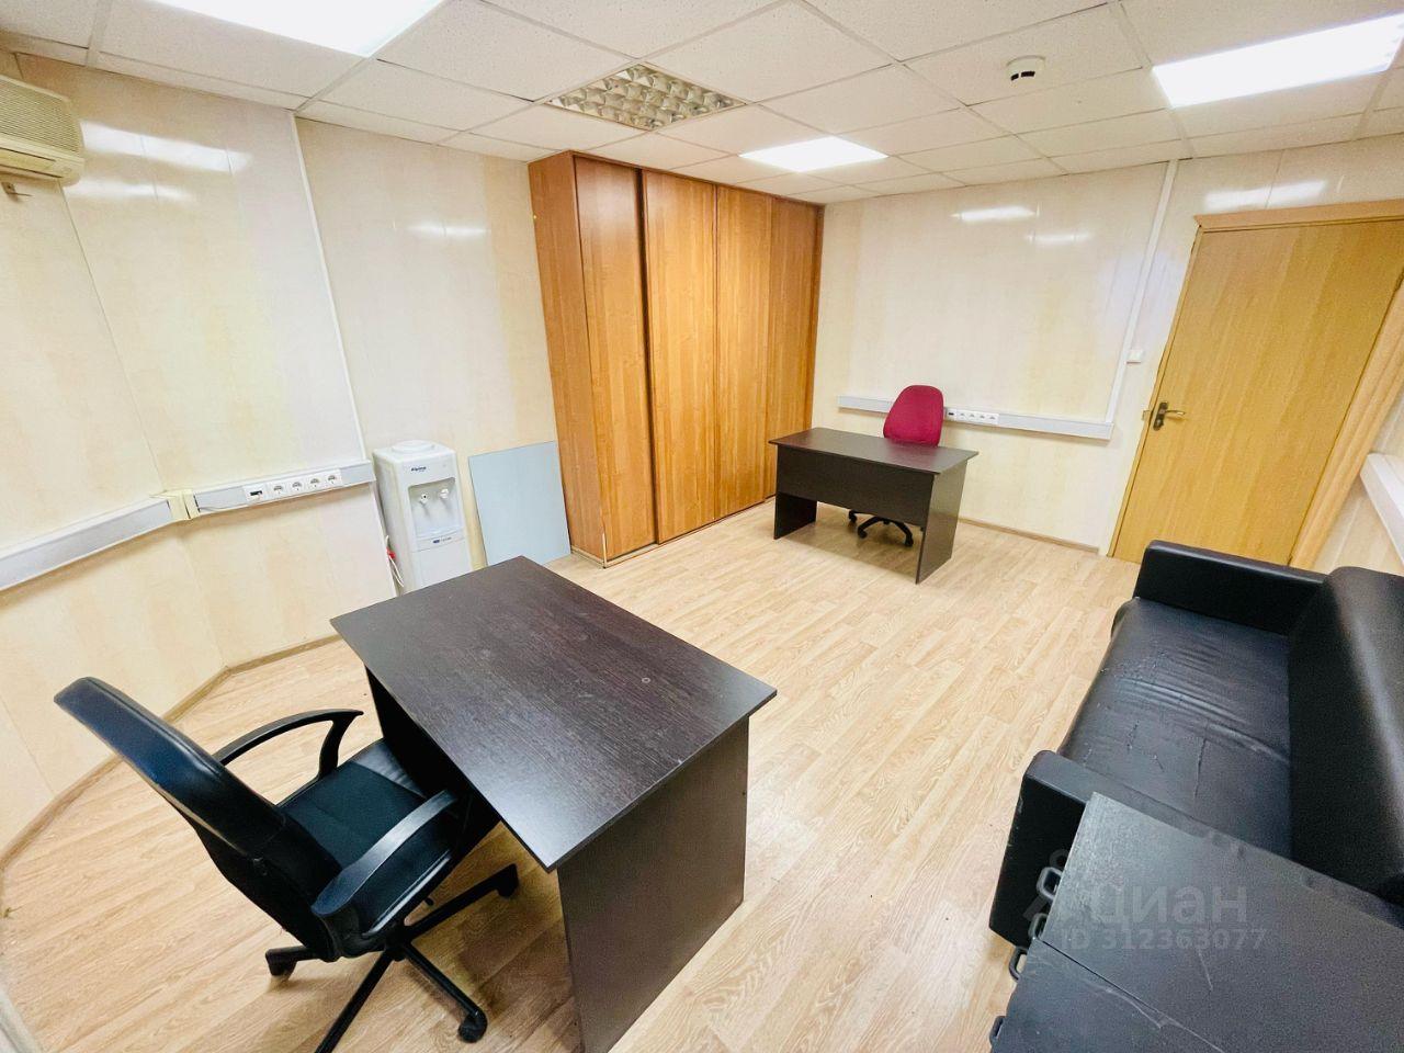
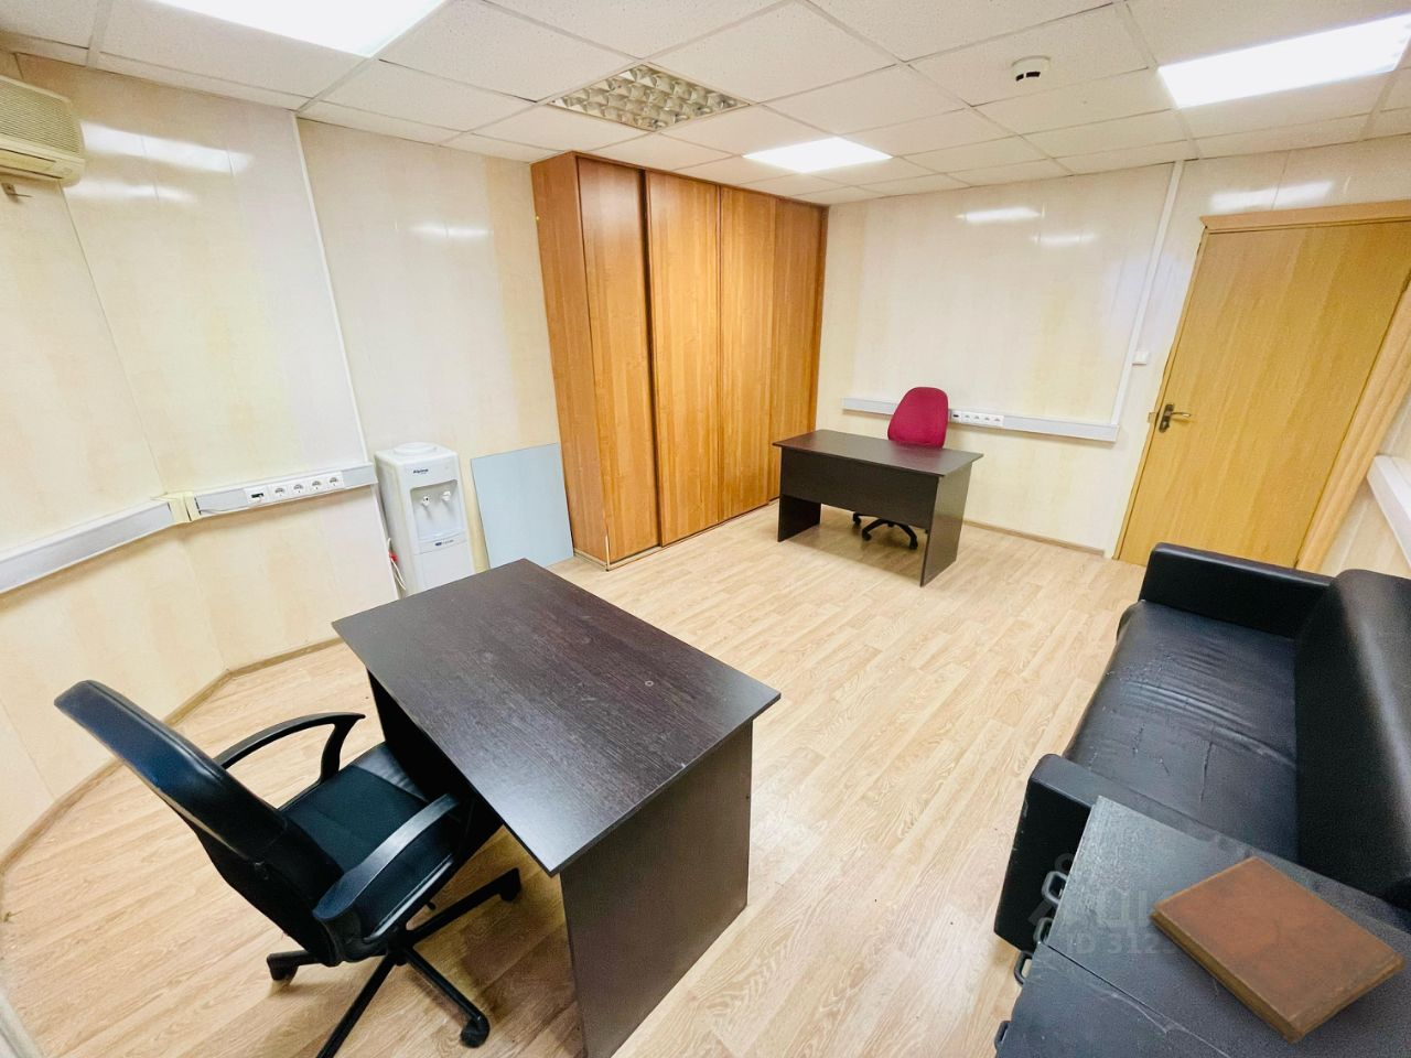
+ notebook [1148,856,1408,1045]
